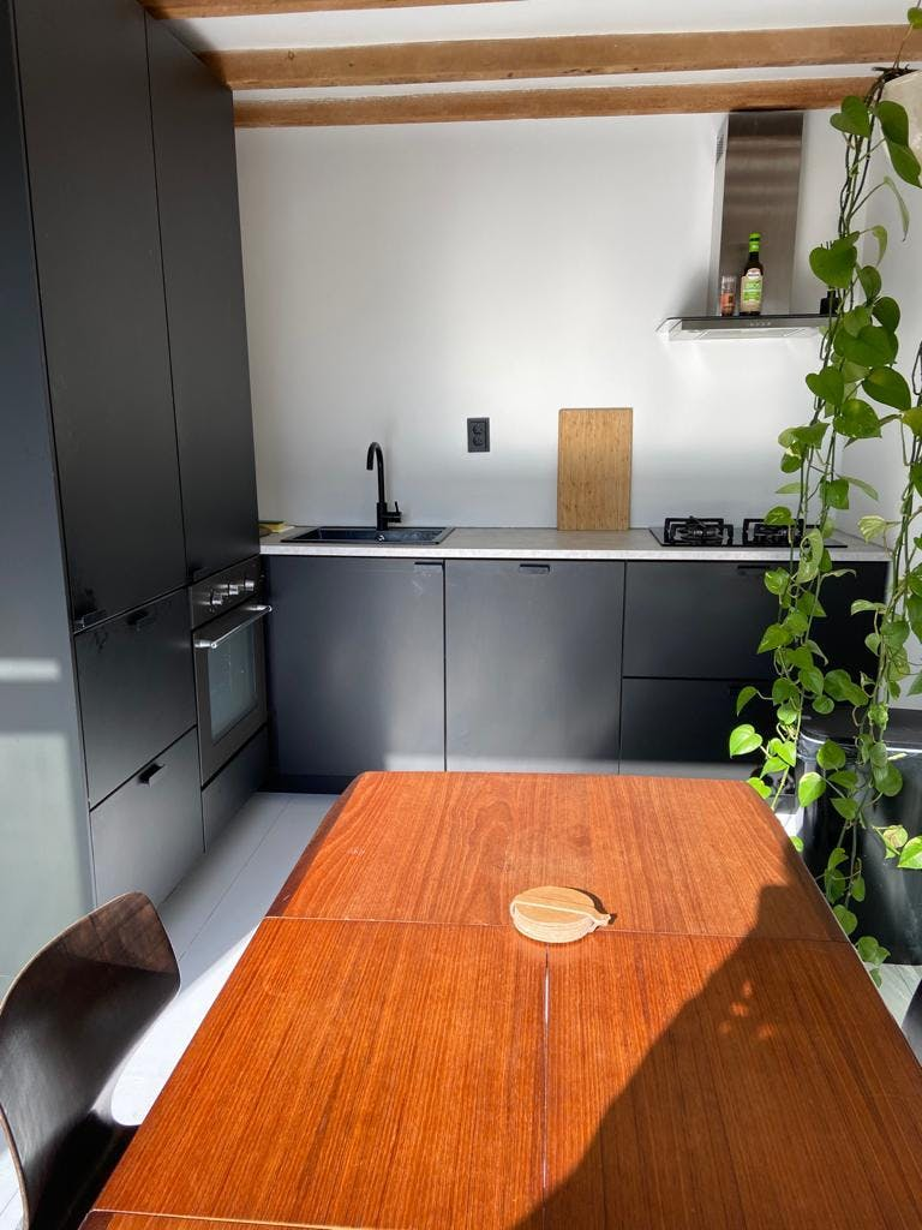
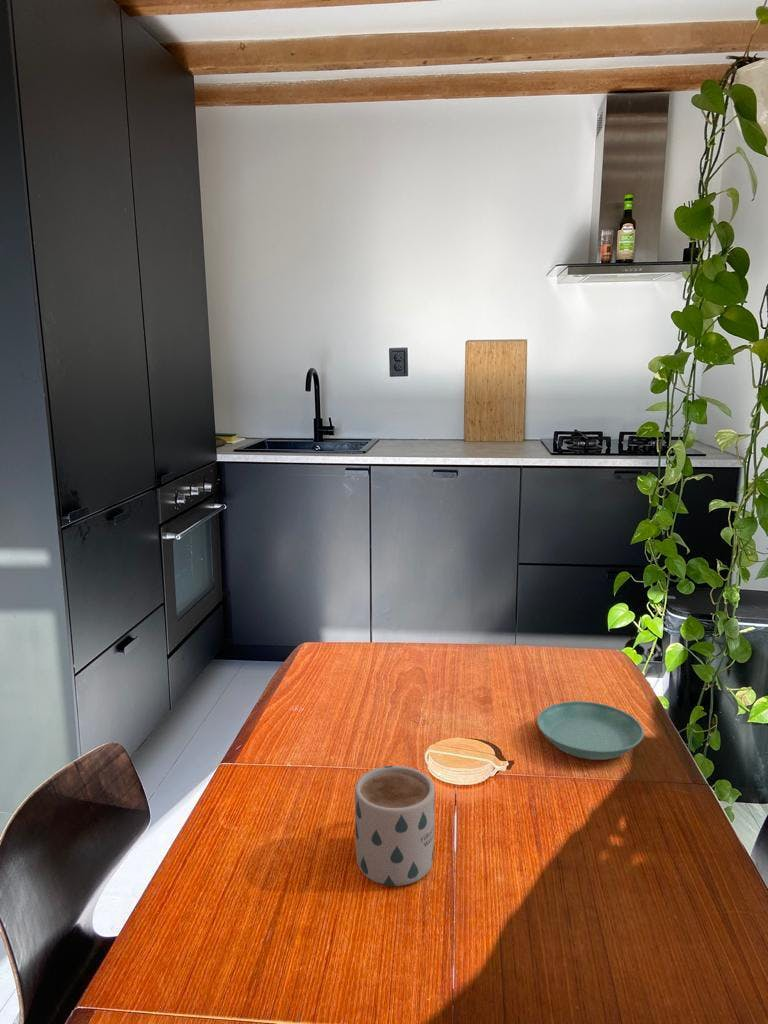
+ saucer [536,700,645,761]
+ mug [354,765,436,887]
